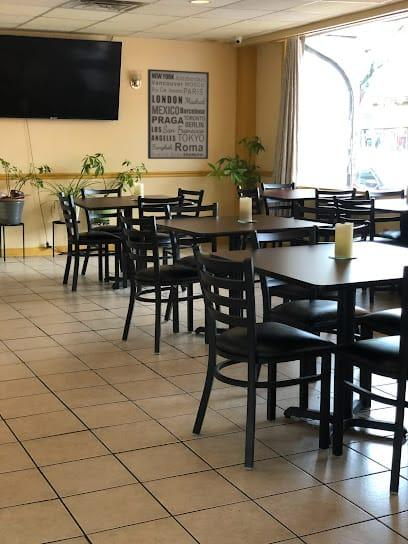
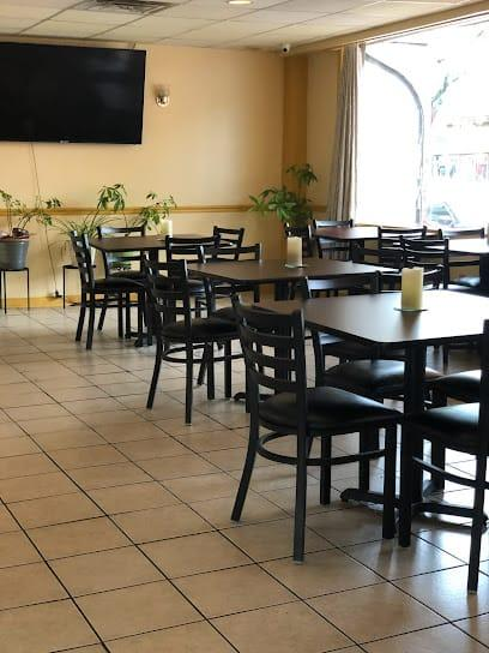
- wall art [147,68,210,160]
